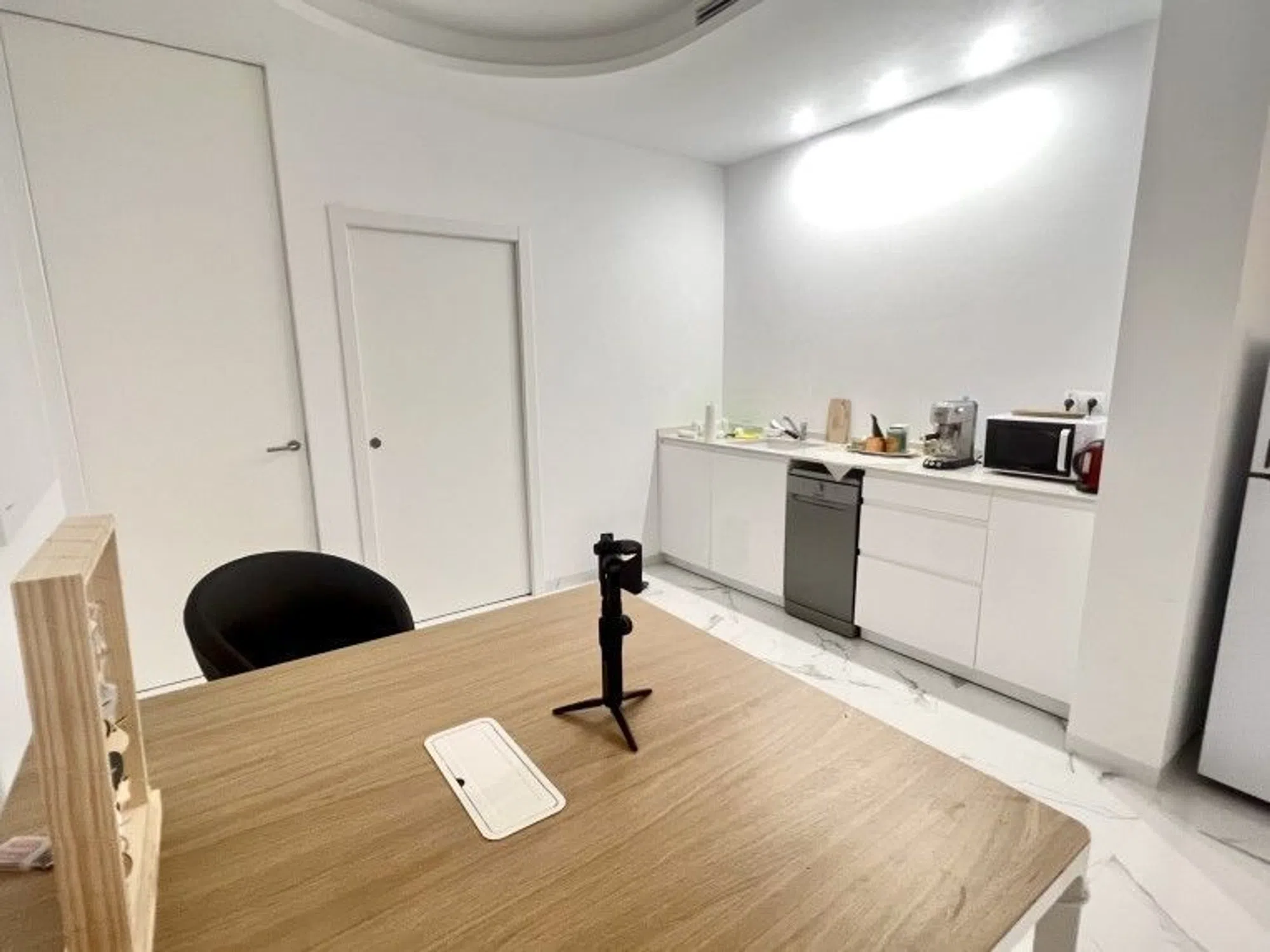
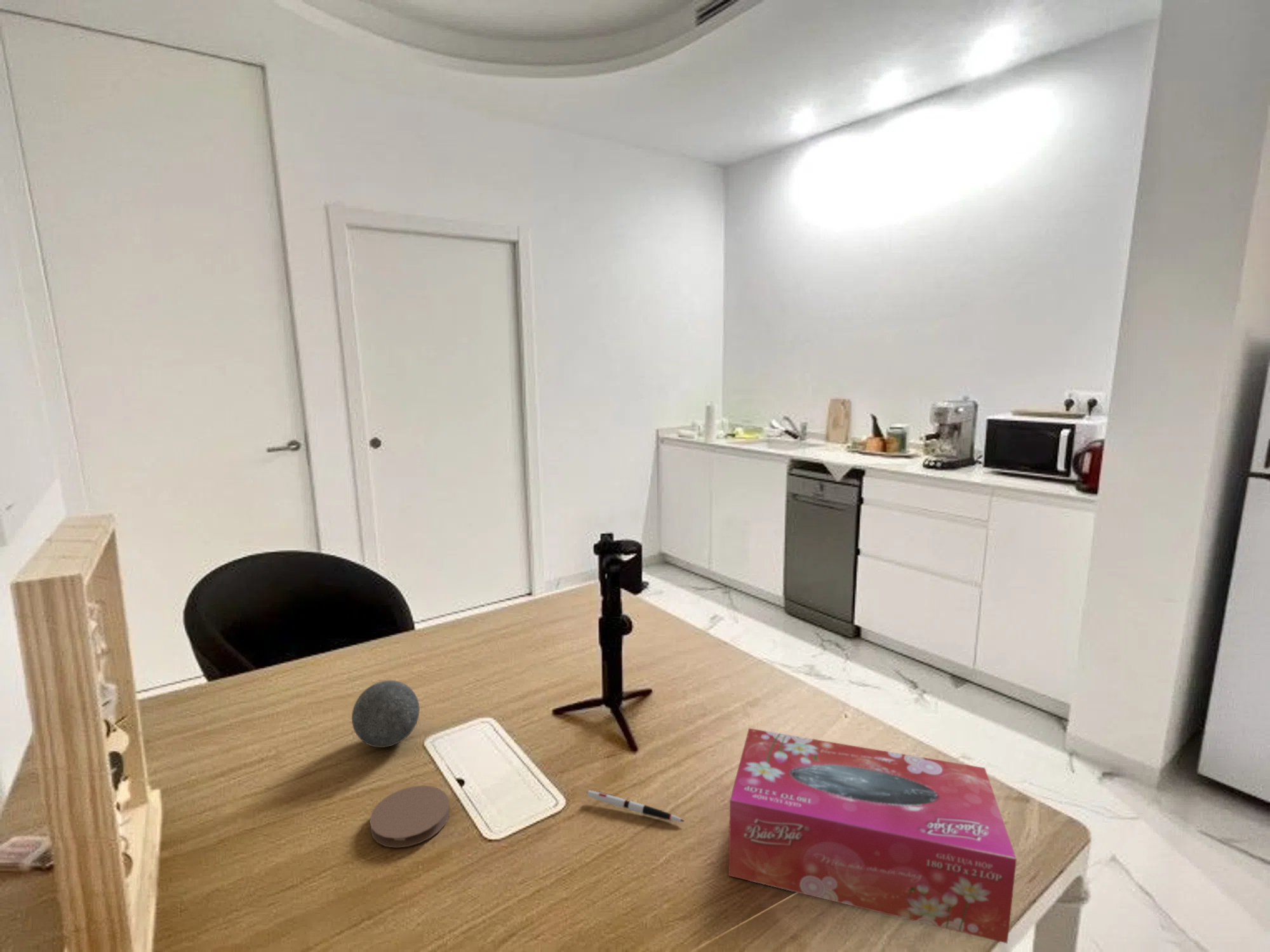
+ tissue box [728,727,1017,944]
+ pen [586,790,685,823]
+ coaster [369,785,450,849]
+ decorative ball [351,680,420,748]
